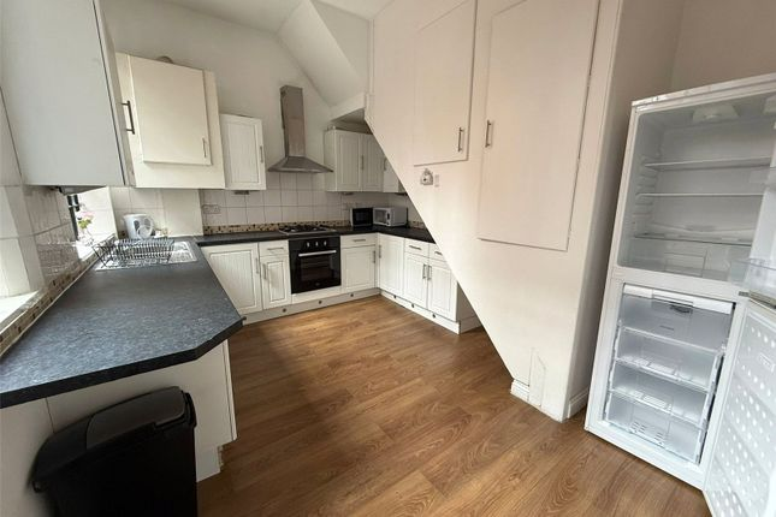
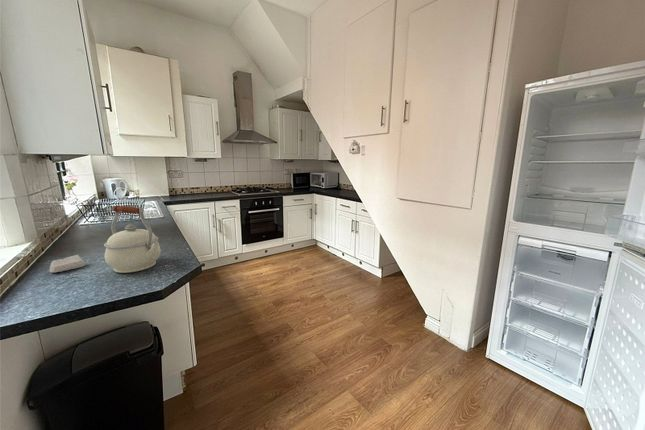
+ kettle [103,205,162,274]
+ soap bar [49,254,86,273]
